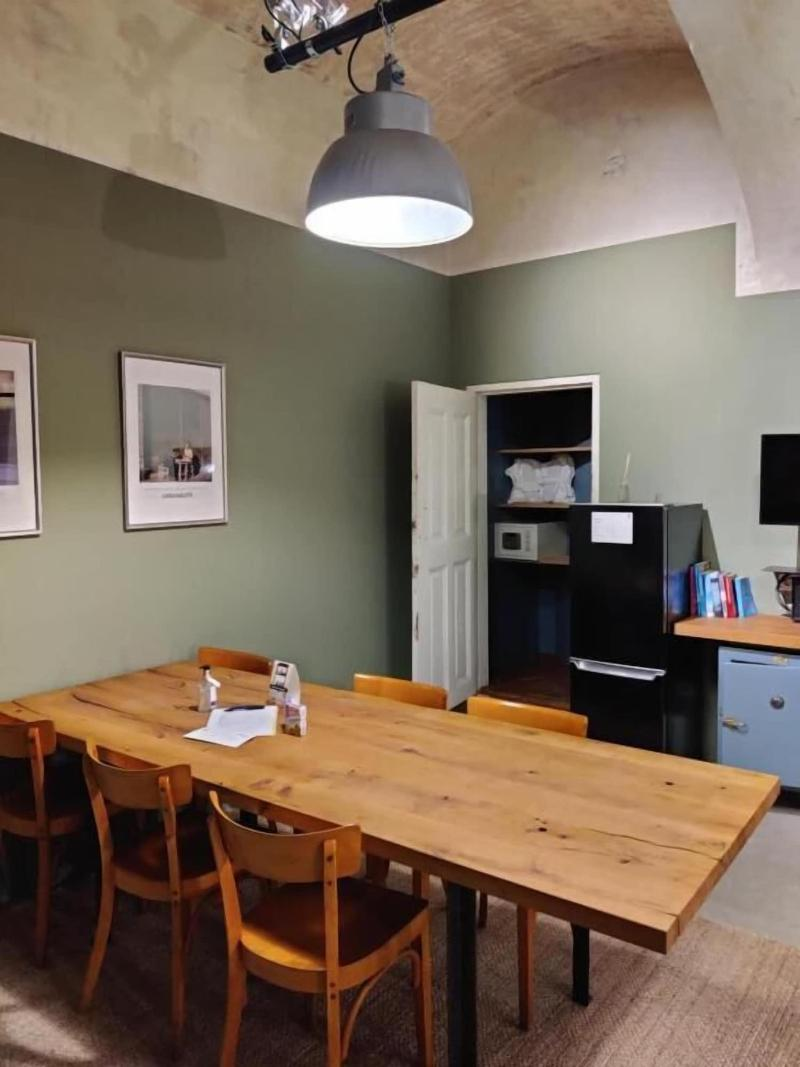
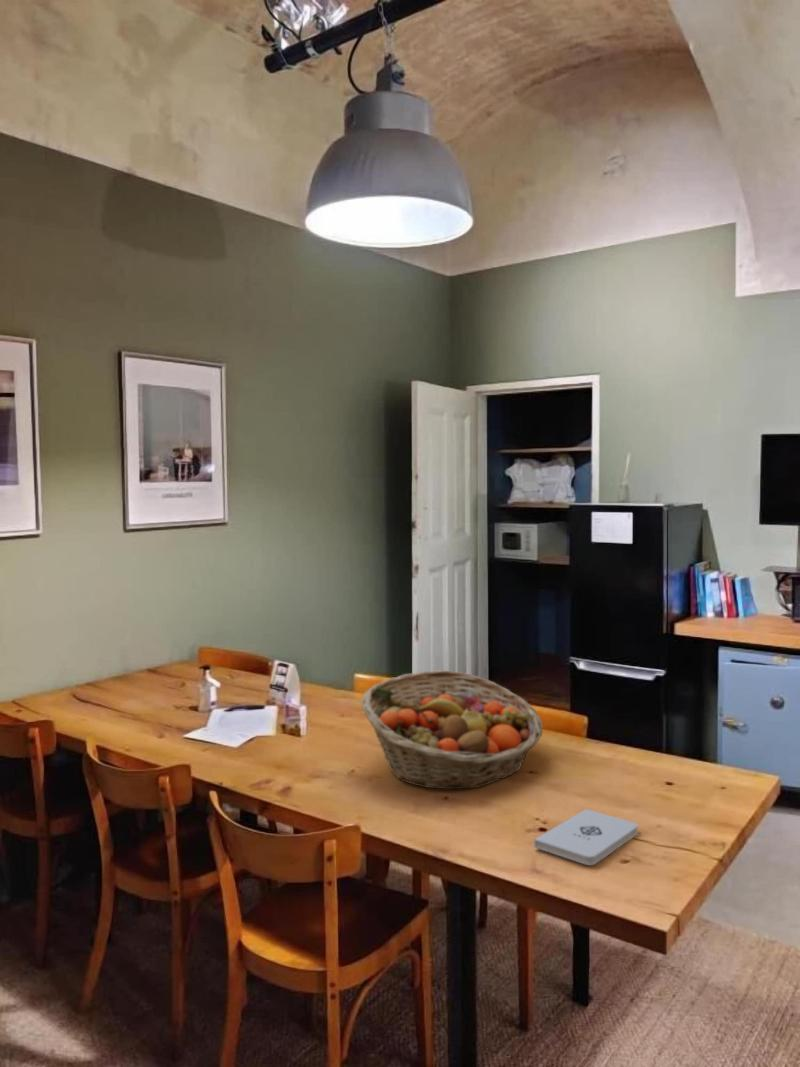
+ fruit basket [360,669,544,790]
+ notepad [533,808,639,866]
